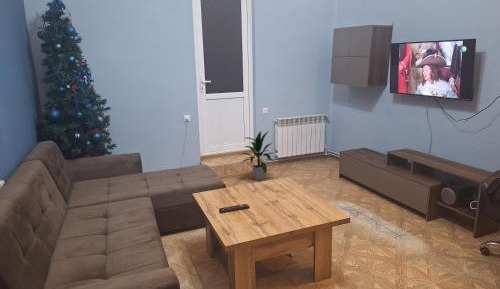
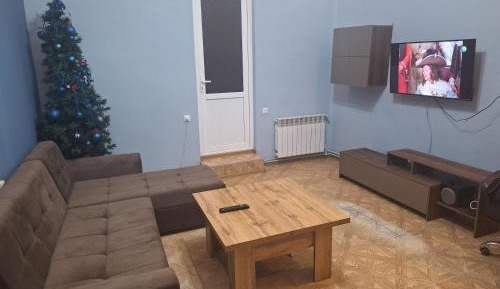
- indoor plant [238,130,277,181]
